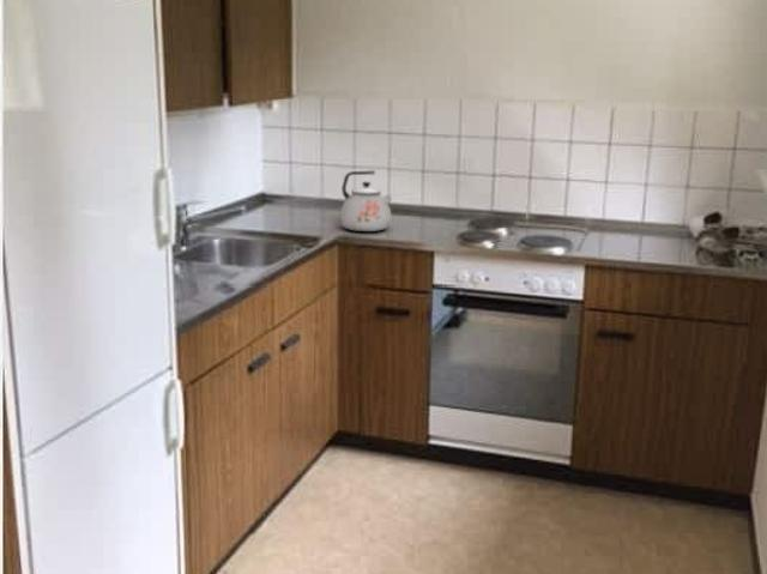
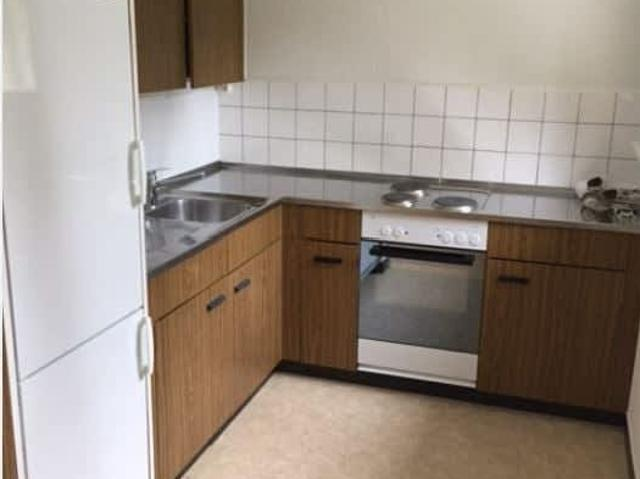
- kettle [339,170,393,232]
